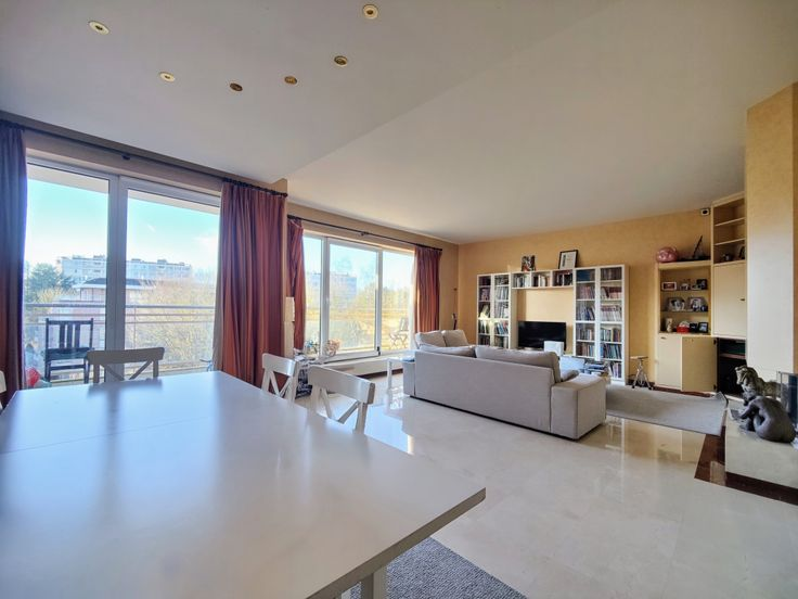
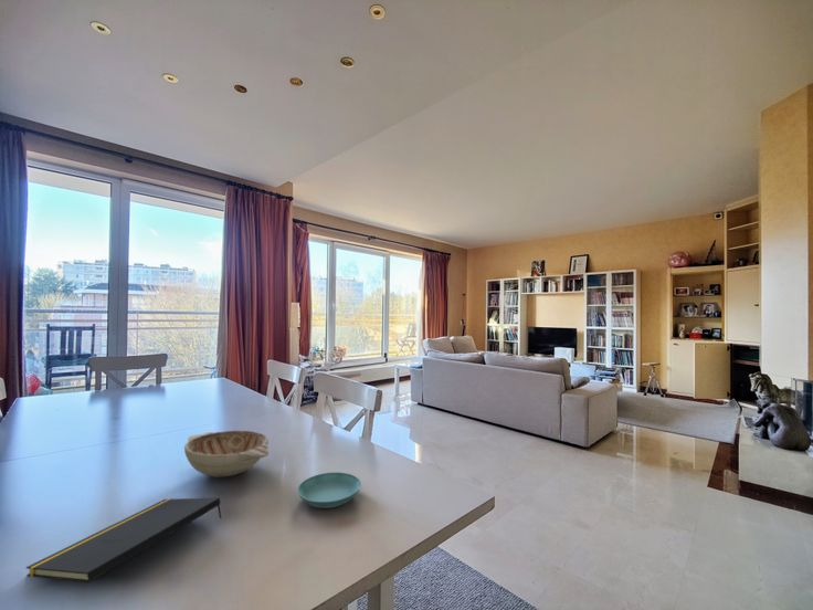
+ decorative bowl [183,430,271,478]
+ notepad [25,497,223,583]
+ saucer [296,471,362,509]
